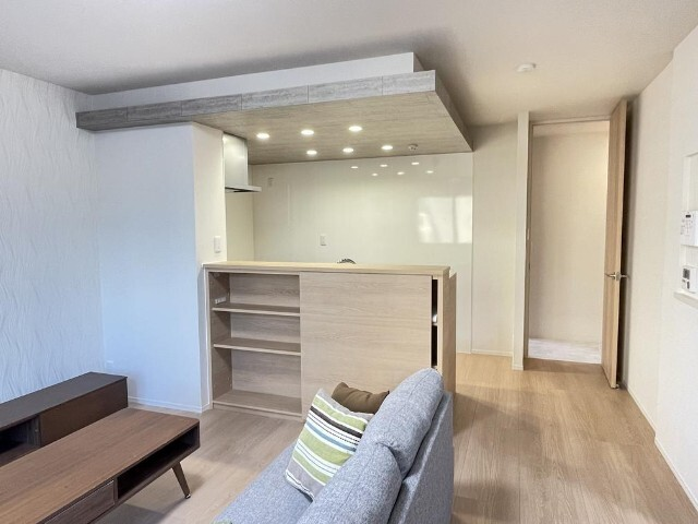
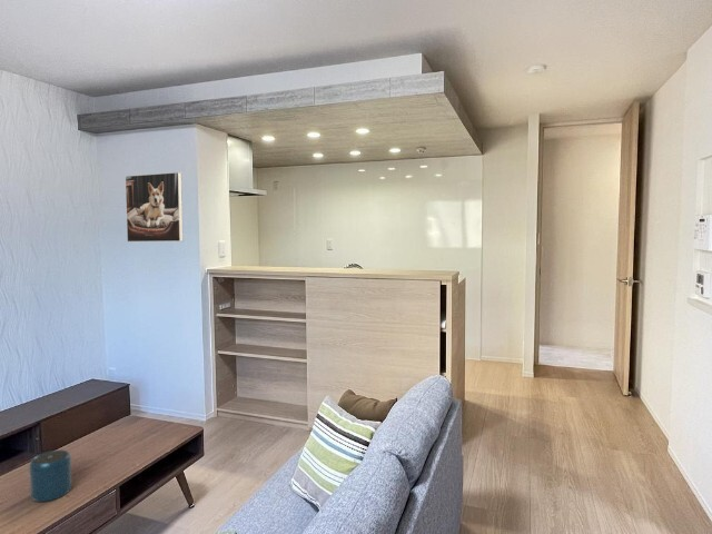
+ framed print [125,171,184,243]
+ speaker [28,449,72,503]
